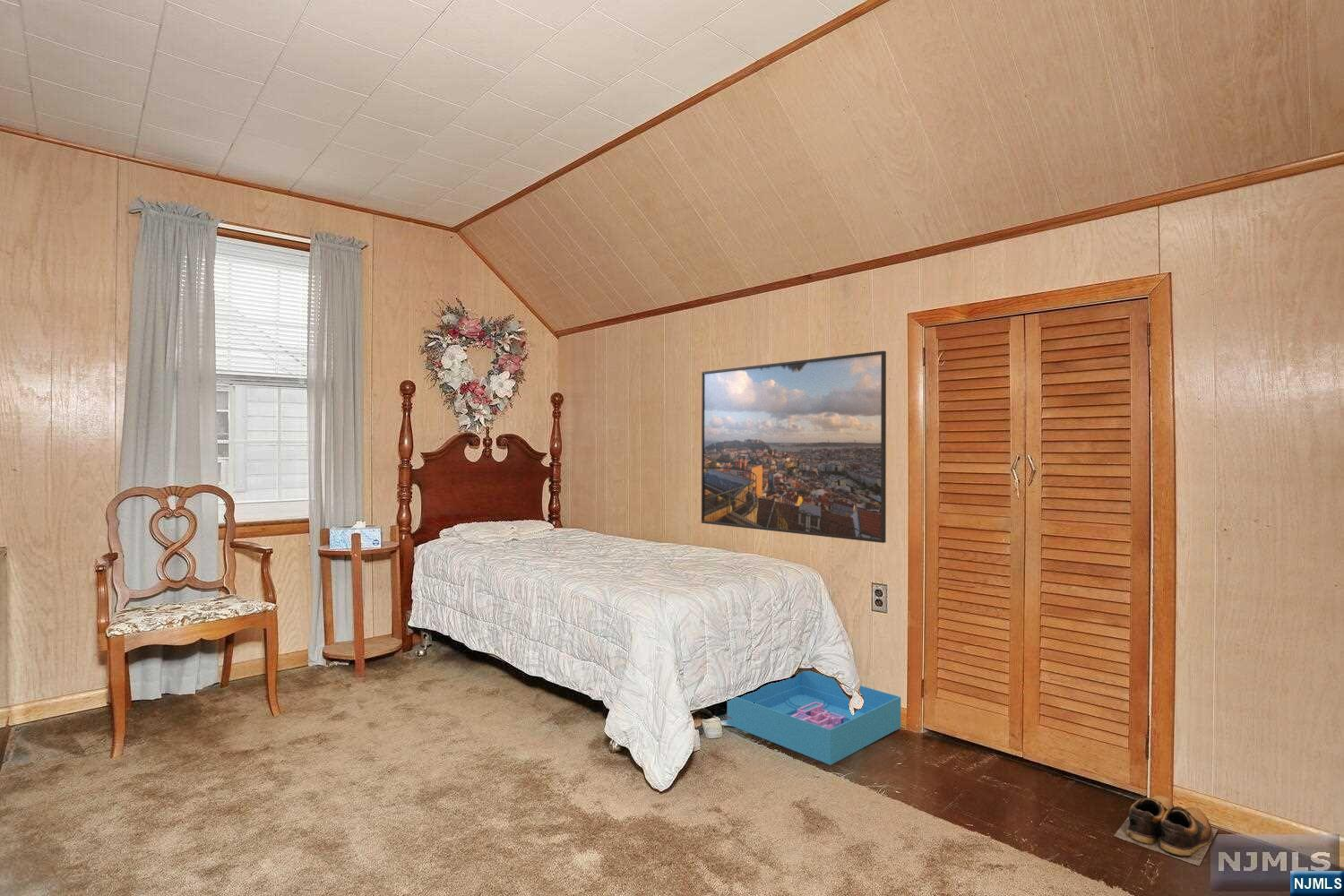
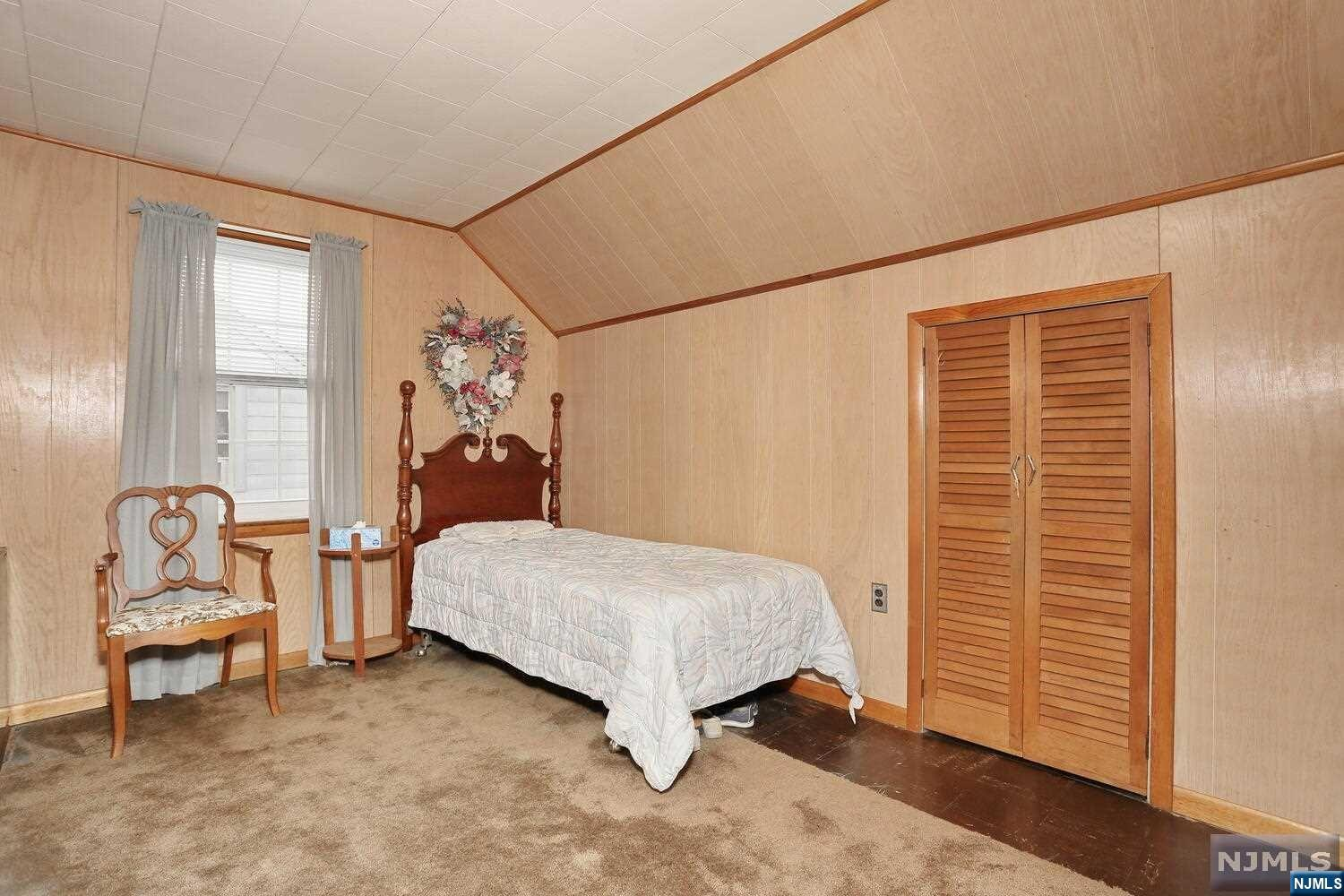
- storage bin [726,670,901,766]
- shoes [1113,795,1219,866]
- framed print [701,350,887,544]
